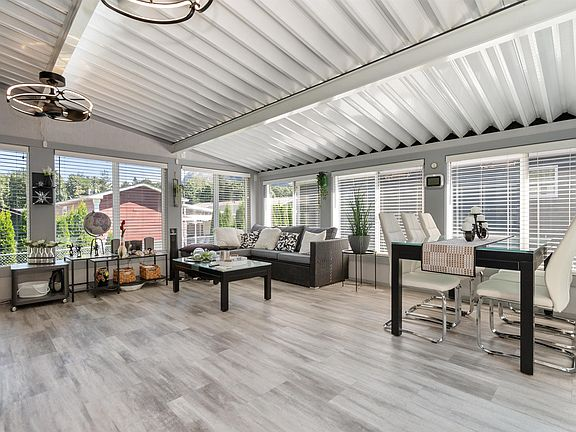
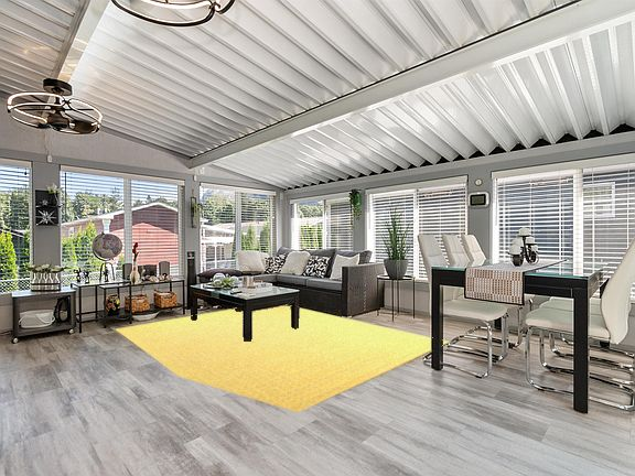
+ rug [115,305,450,413]
